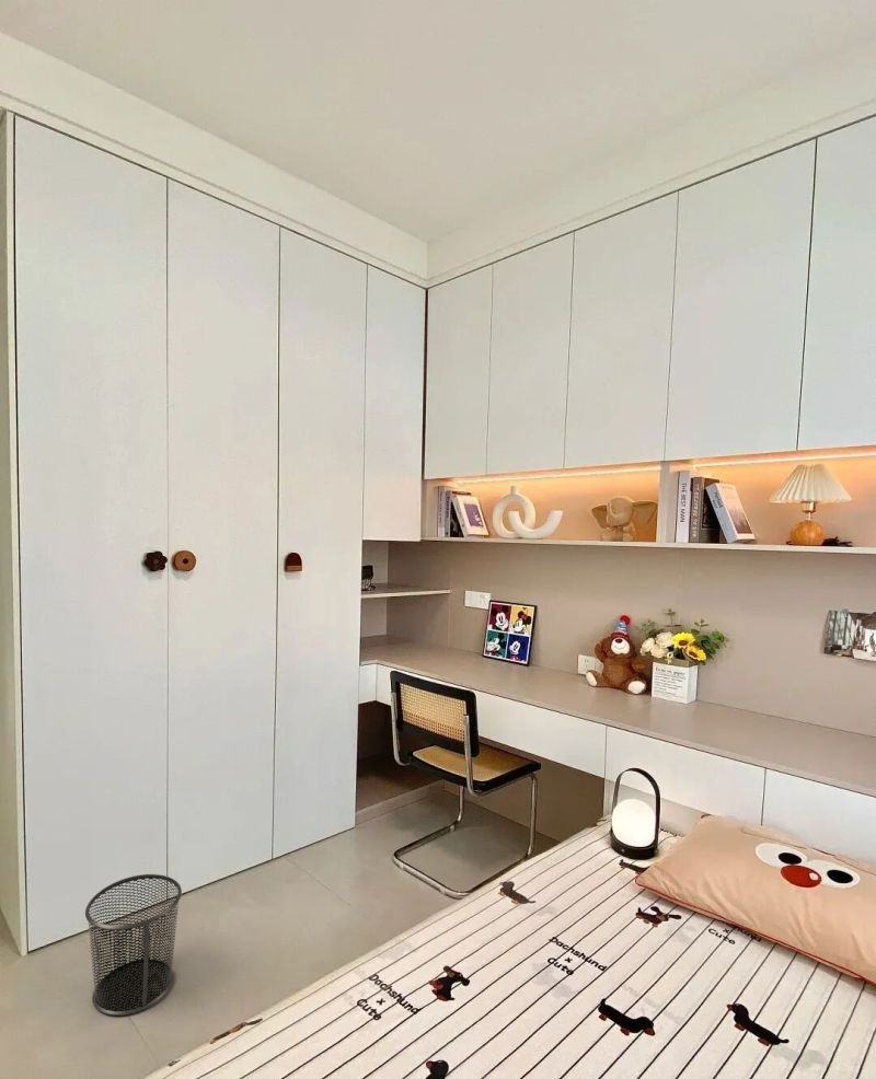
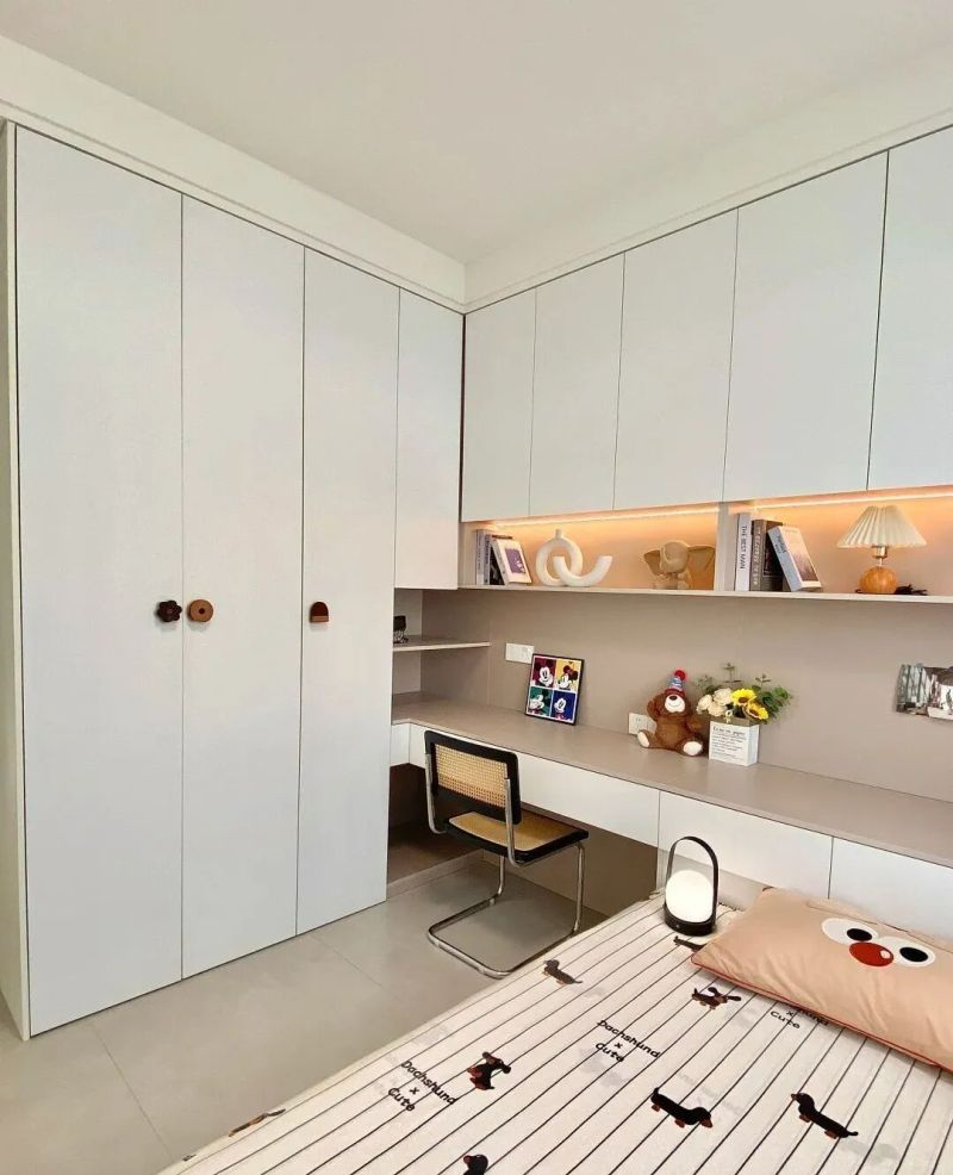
- waste bin [84,873,183,1017]
